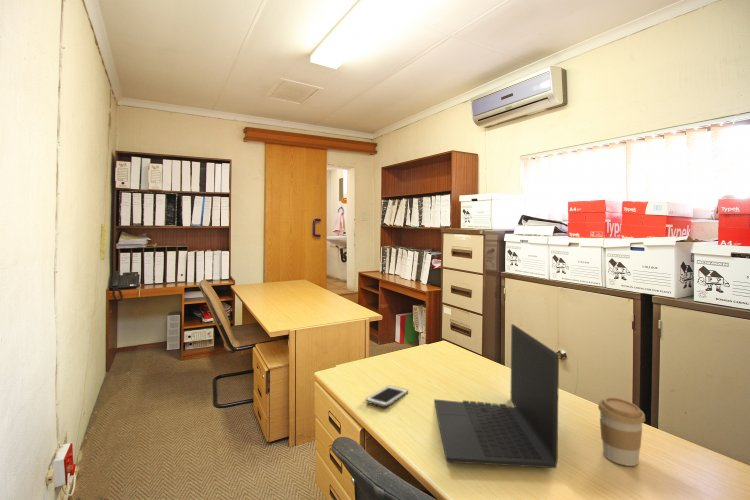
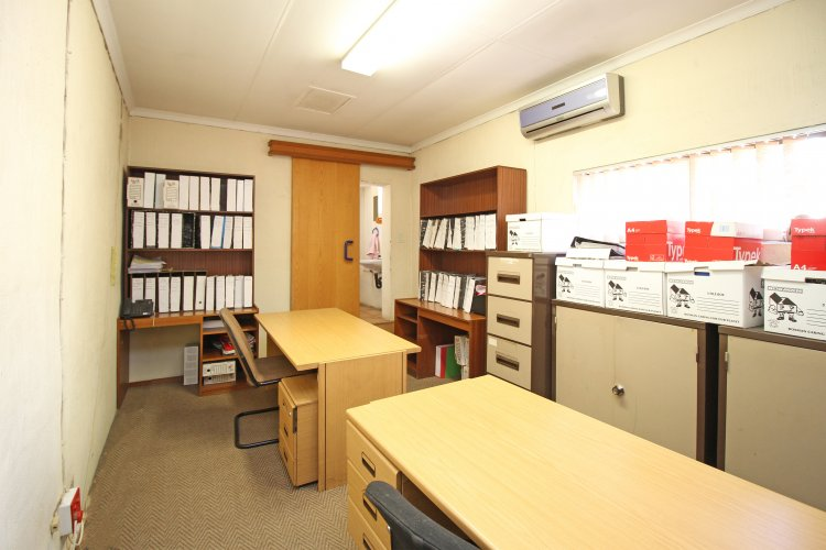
- laptop [433,323,560,469]
- coffee cup [597,396,646,467]
- cell phone [365,385,409,408]
